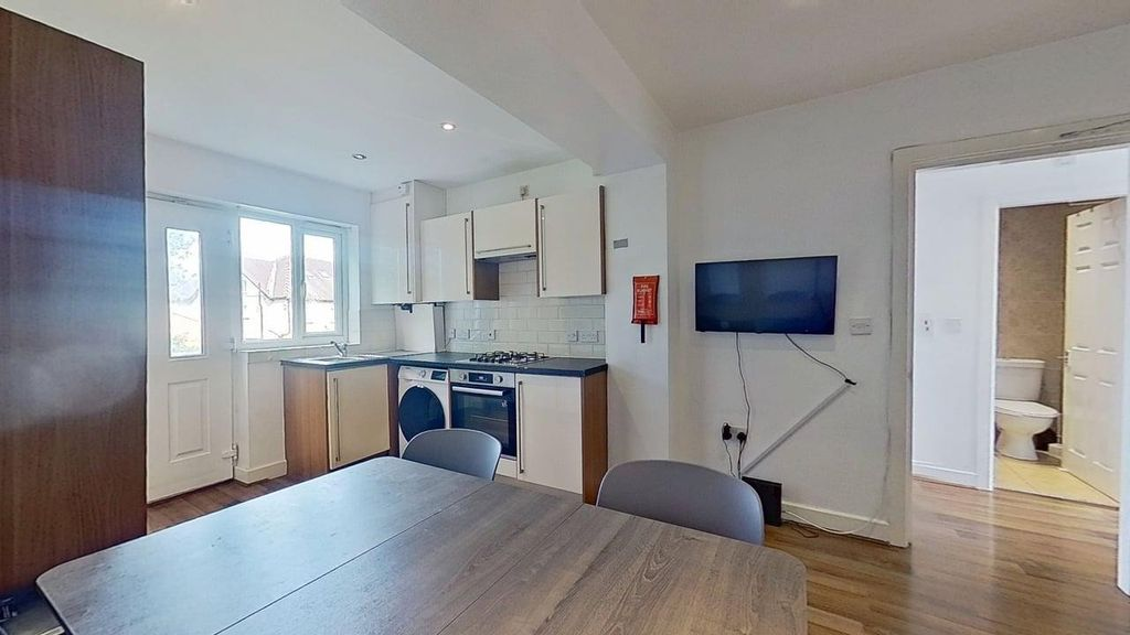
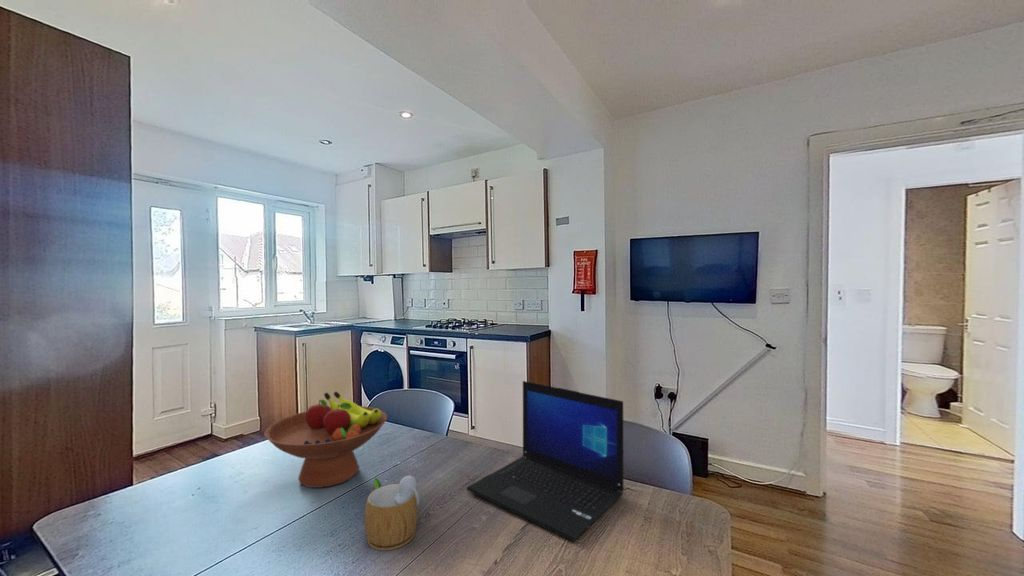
+ mug [364,473,420,551]
+ fruit bowl [263,391,388,489]
+ laptop [466,380,625,542]
